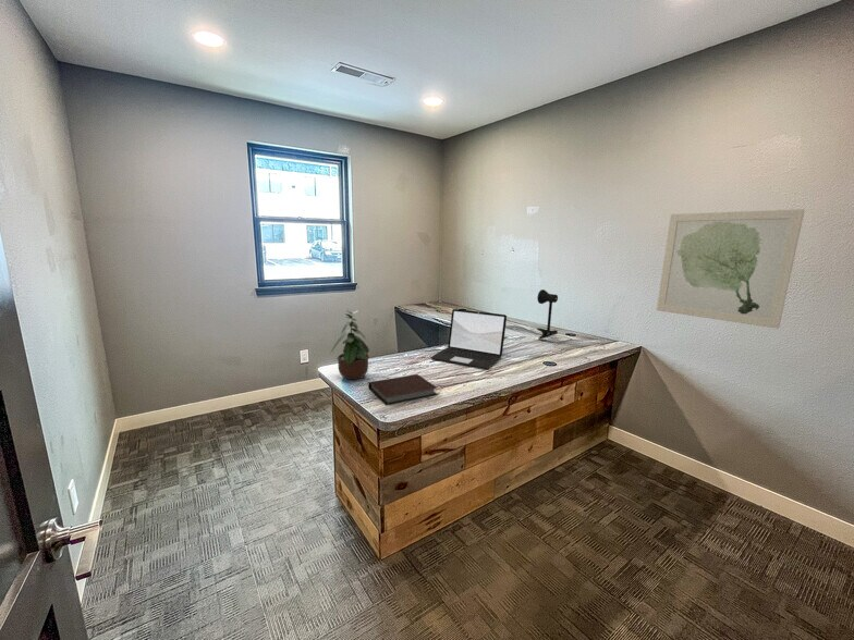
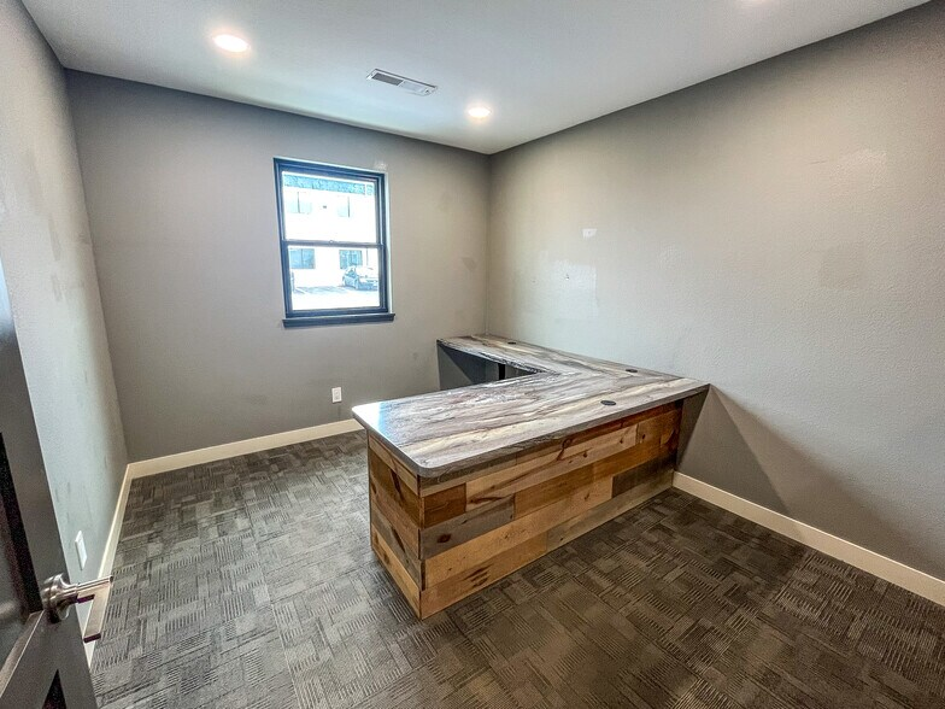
- notebook [367,373,439,406]
- desk lamp [536,288,559,341]
- laptop [429,308,508,370]
- potted plant [329,308,370,381]
- wall art [656,208,806,330]
